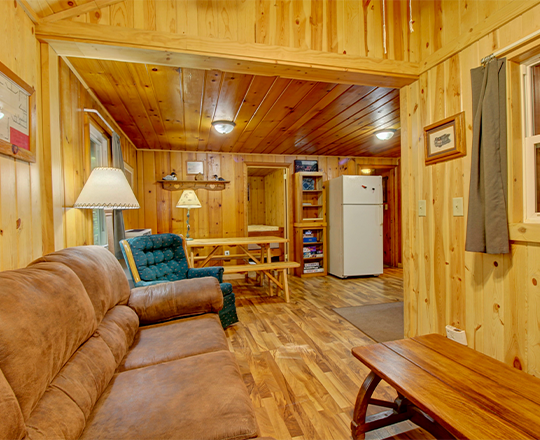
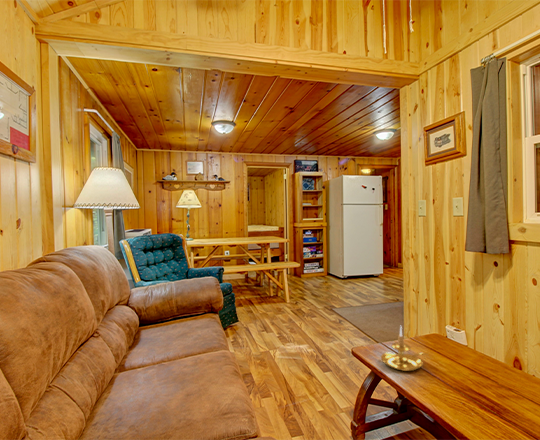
+ candle holder [380,325,430,372]
